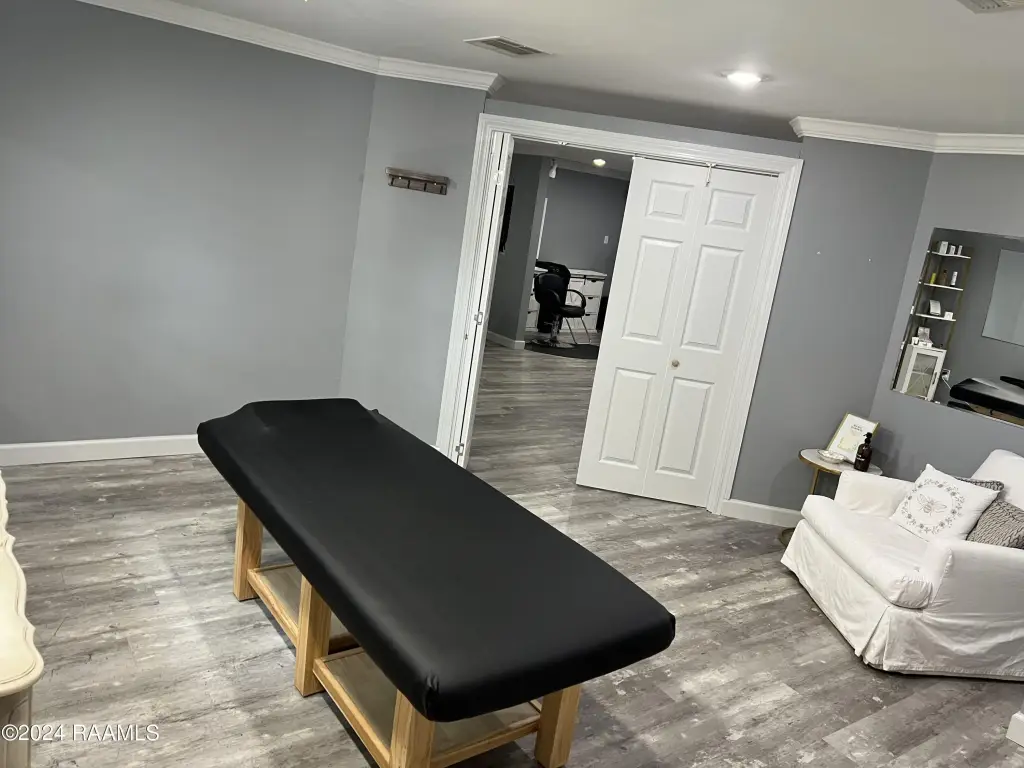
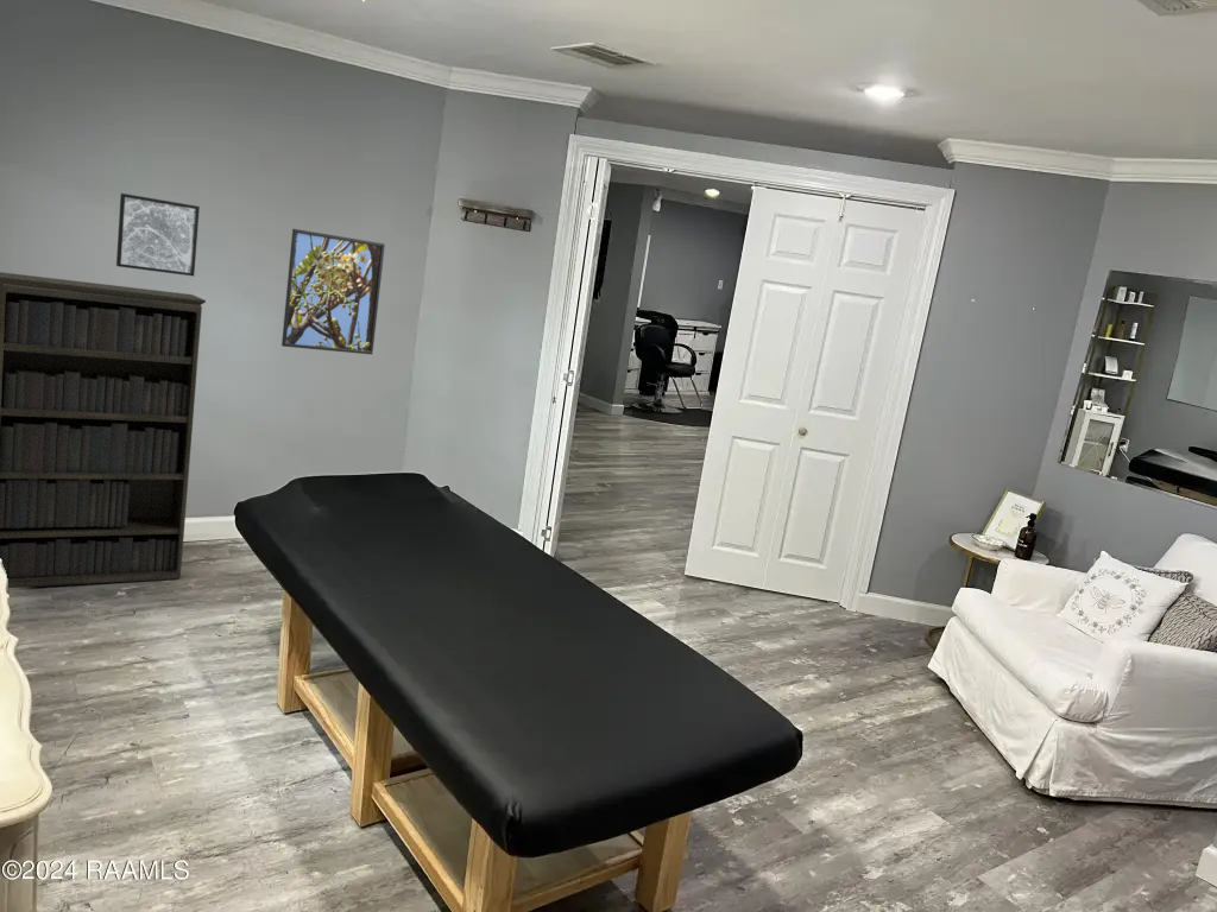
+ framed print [280,228,386,355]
+ bookshelf [0,271,207,589]
+ wall art [115,192,201,277]
